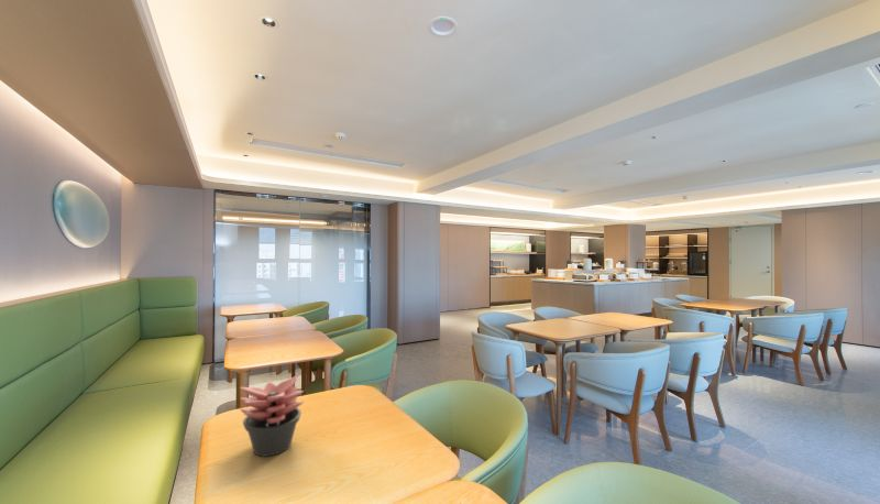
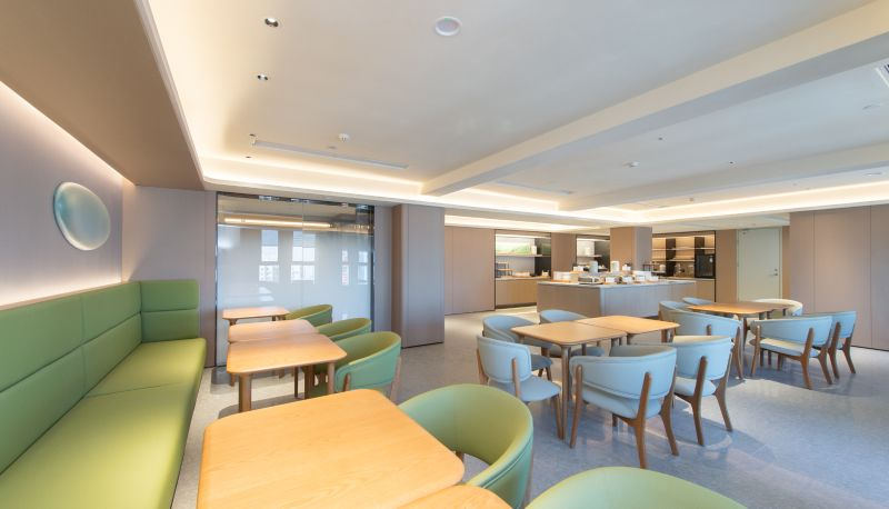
- succulent plant [239,375,305,458]
